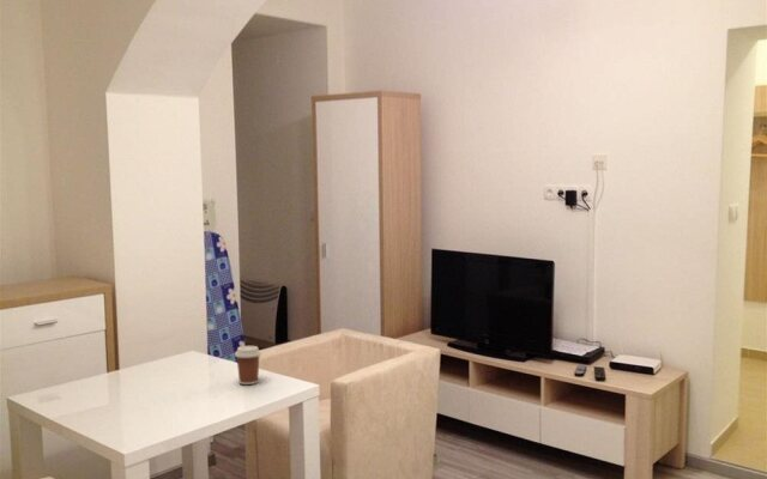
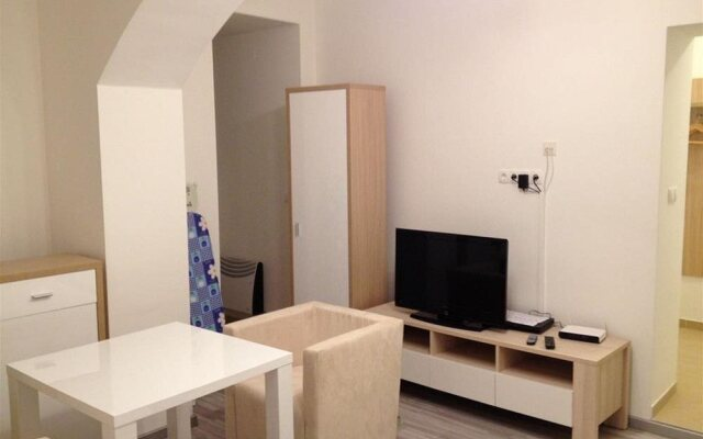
- coffee cup [234,345,262,386]
